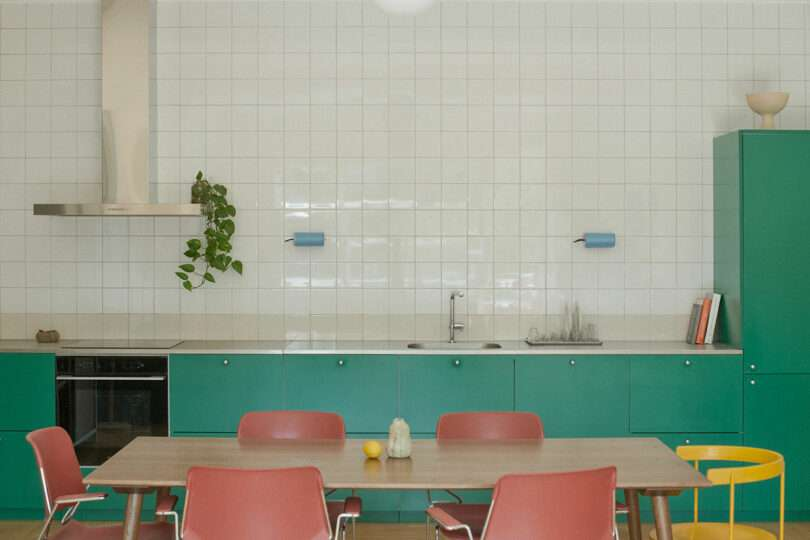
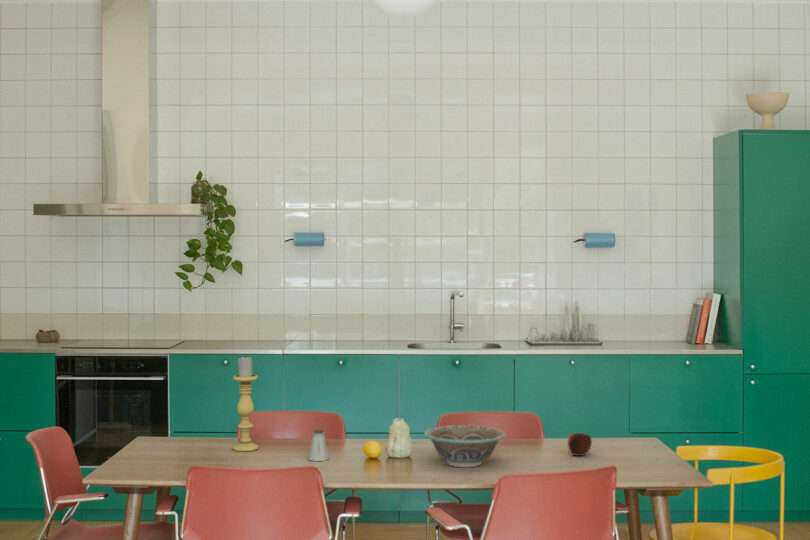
+ apple [567,432,593,457]
+ decorative bowl [423,424,506,468]
+ saltshaker [307,429,330,462]
+ candle holder [232,355,259,452]
